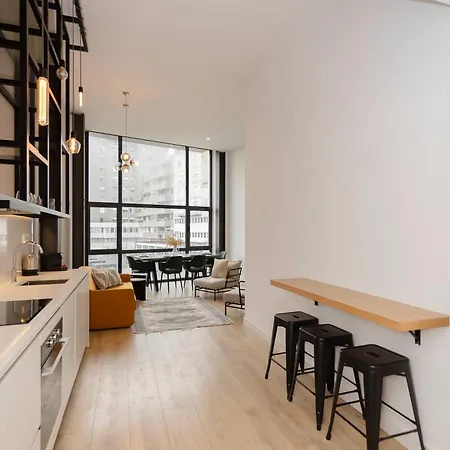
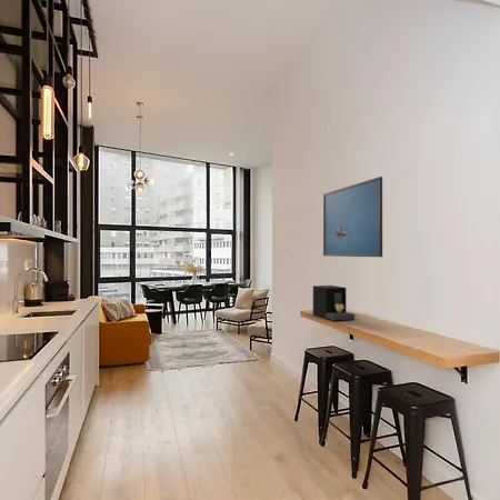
+ coffee maker [312,284,356,321]
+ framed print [322,176,383,258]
